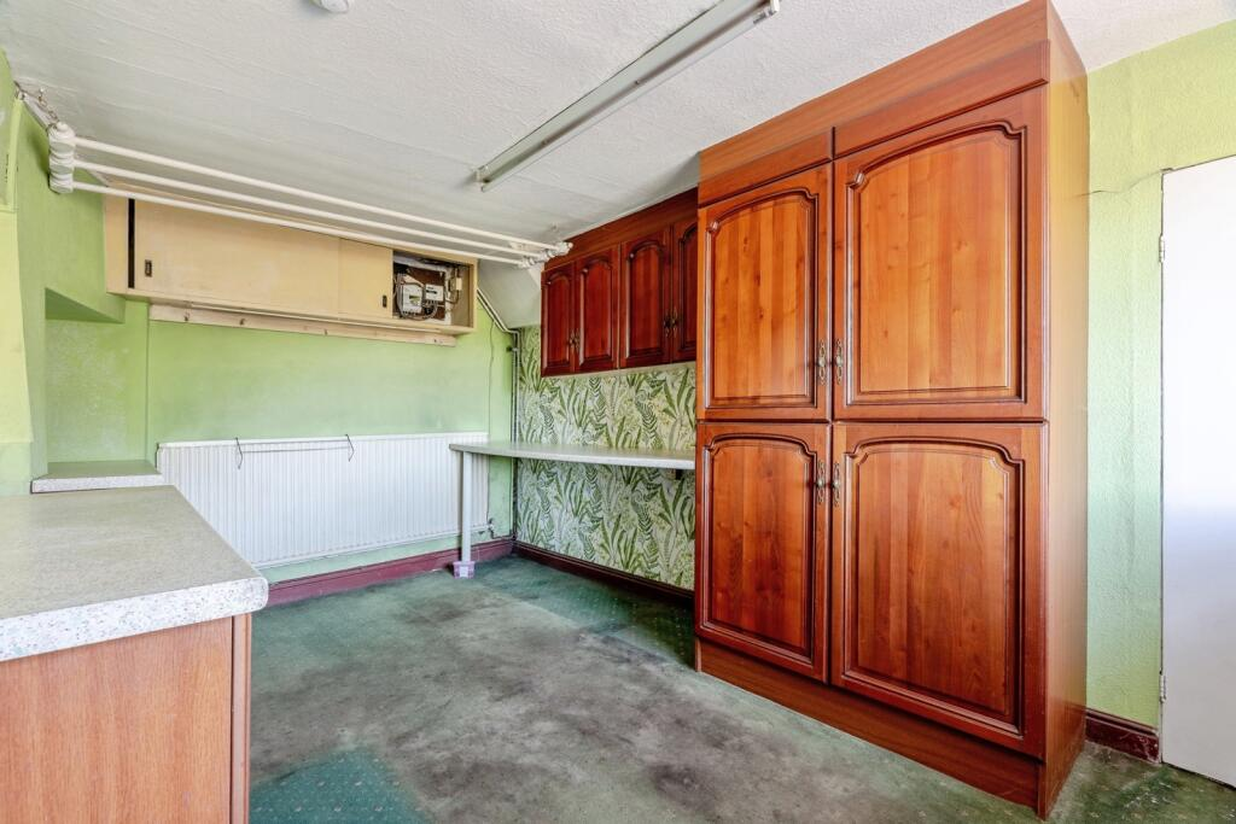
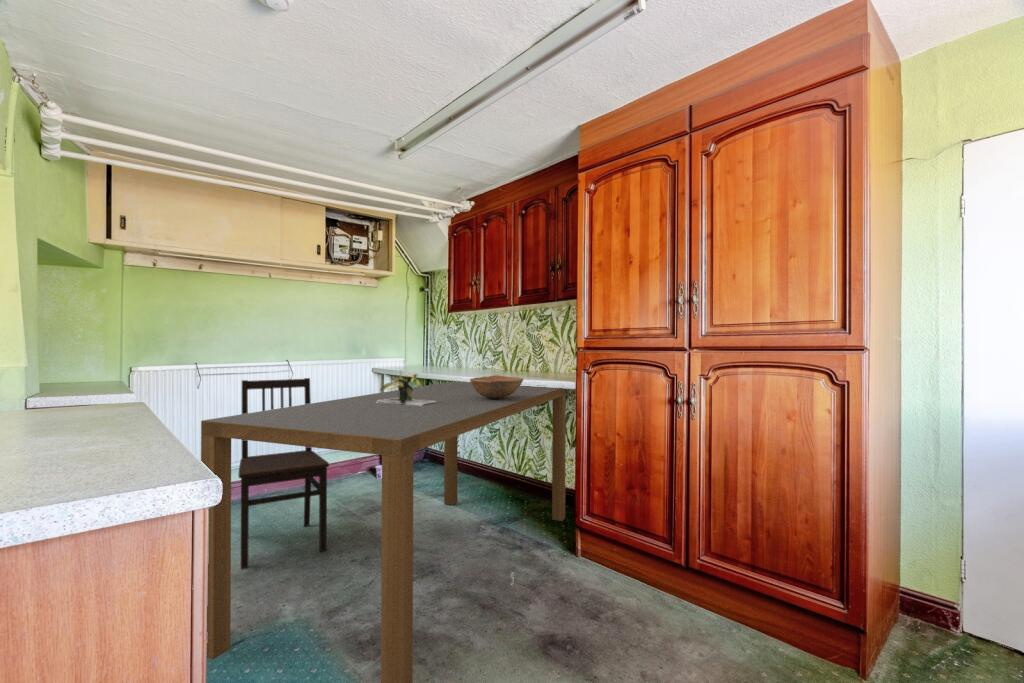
+ dining chair [238,377,330,570]
+ dining table [200,381,567,683]
+ bowl [469,374,524,399]
+ potted plant [376,369,436,406]
